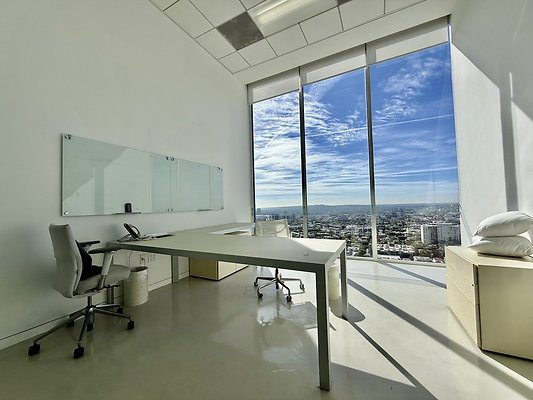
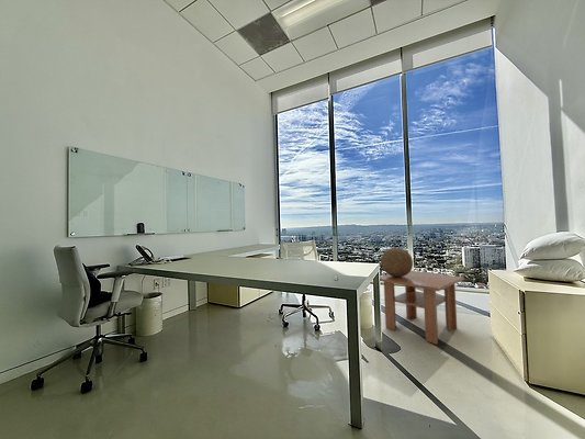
+ coffee table [379,270,465,346]
+ decorative sphere [380,247,414,277]
